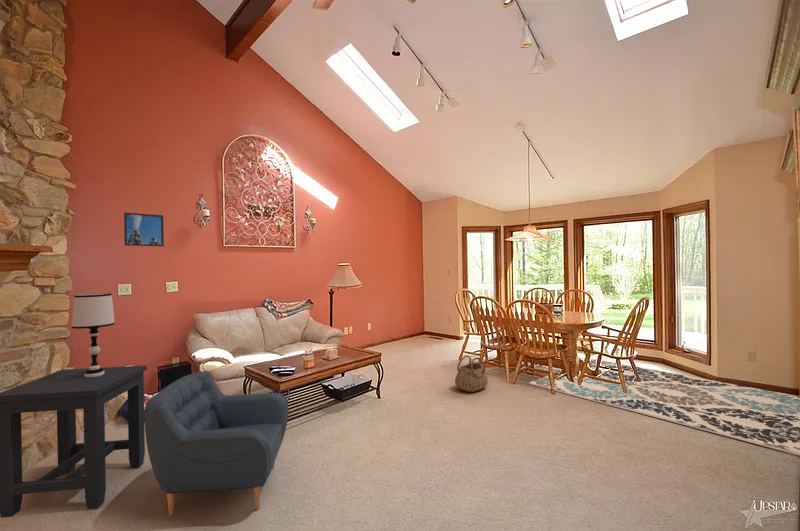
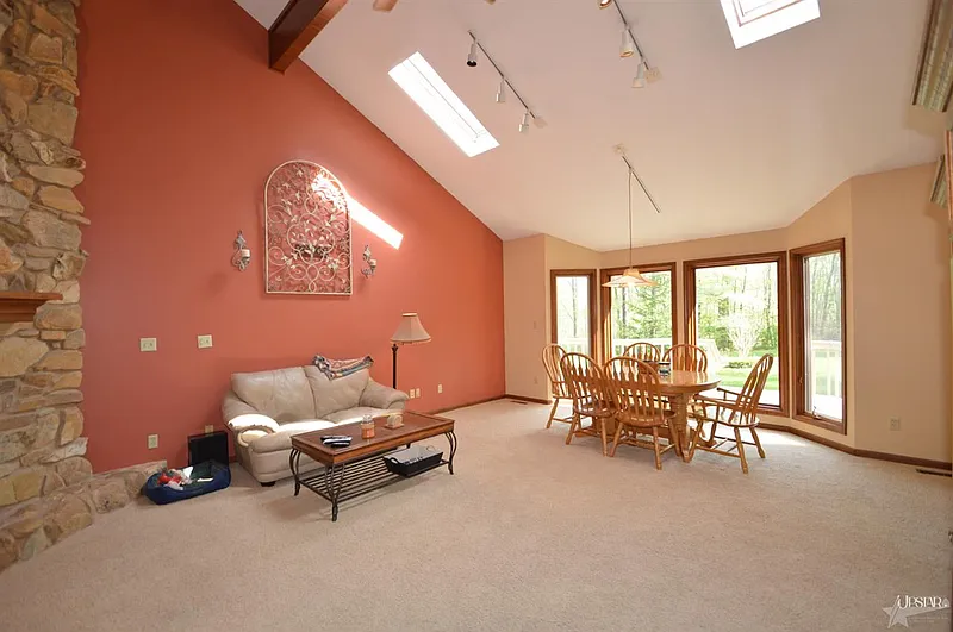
- rug [528,358,800,456]
- table lamp [71,292,116,378]
- armchair [144,370,289,517]
- basket [454,354,489,393]
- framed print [123,212,165,247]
- side table [0,364,148,519]
